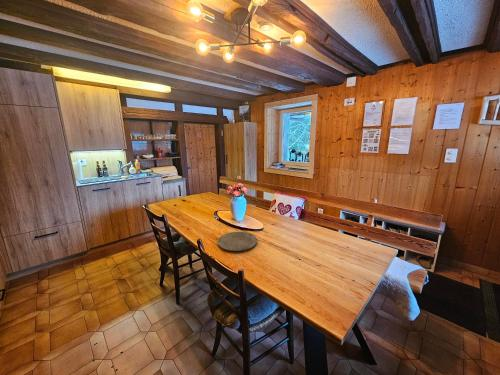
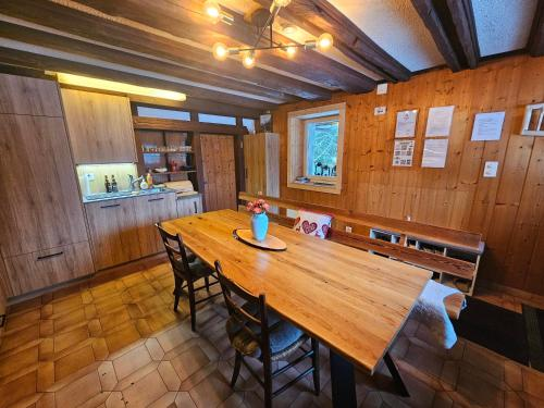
- plate [217,231,258,252]
